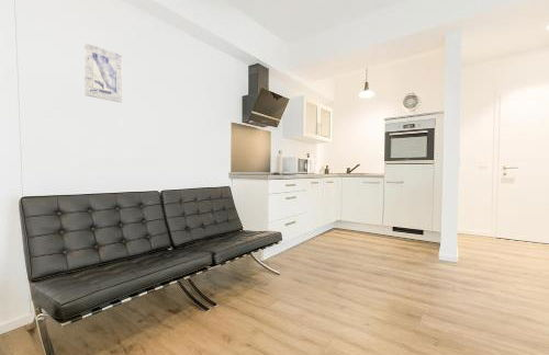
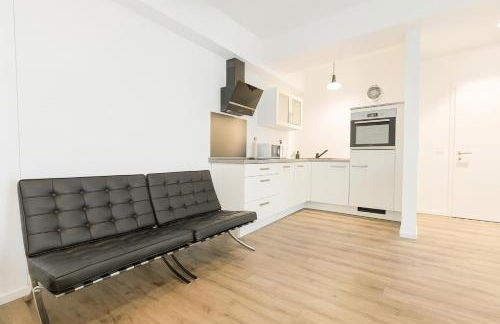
- wall art [83,42,123,103]
